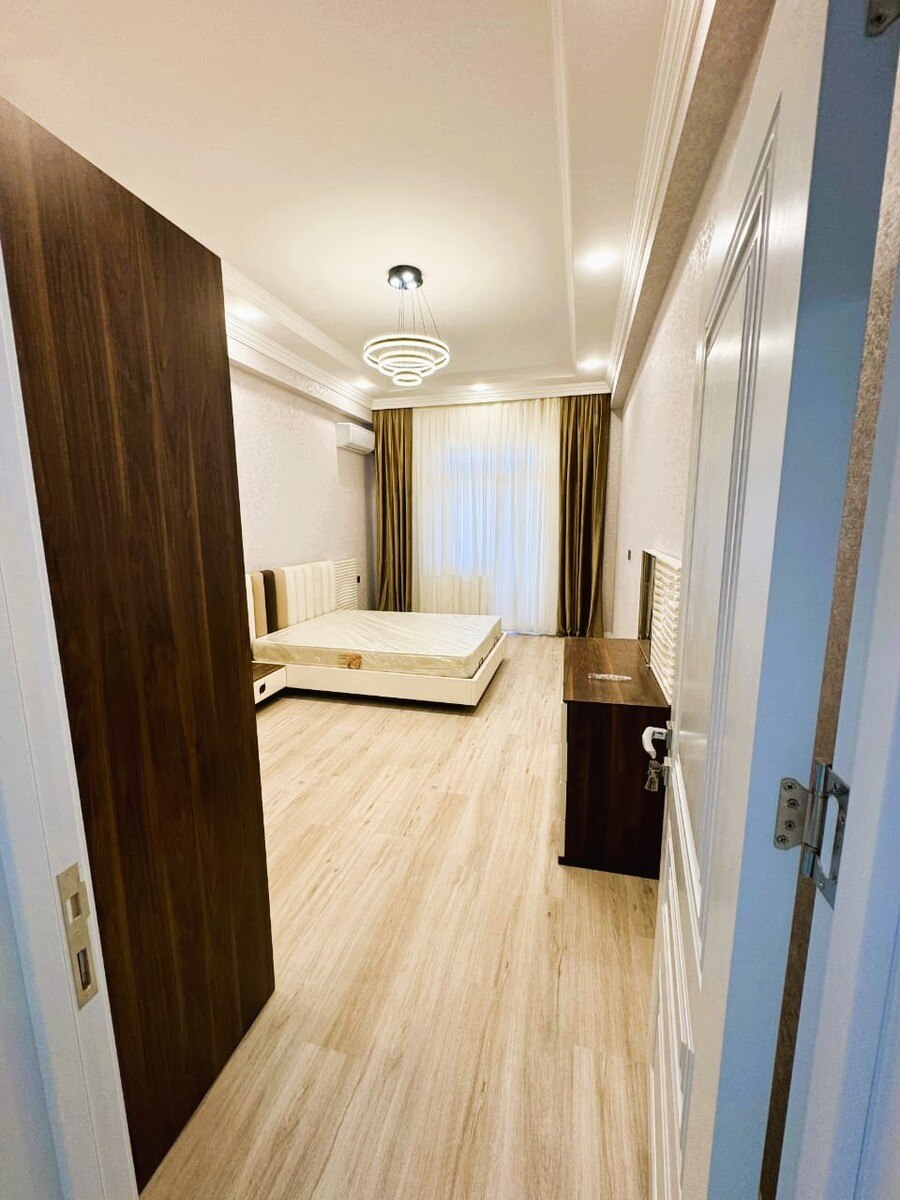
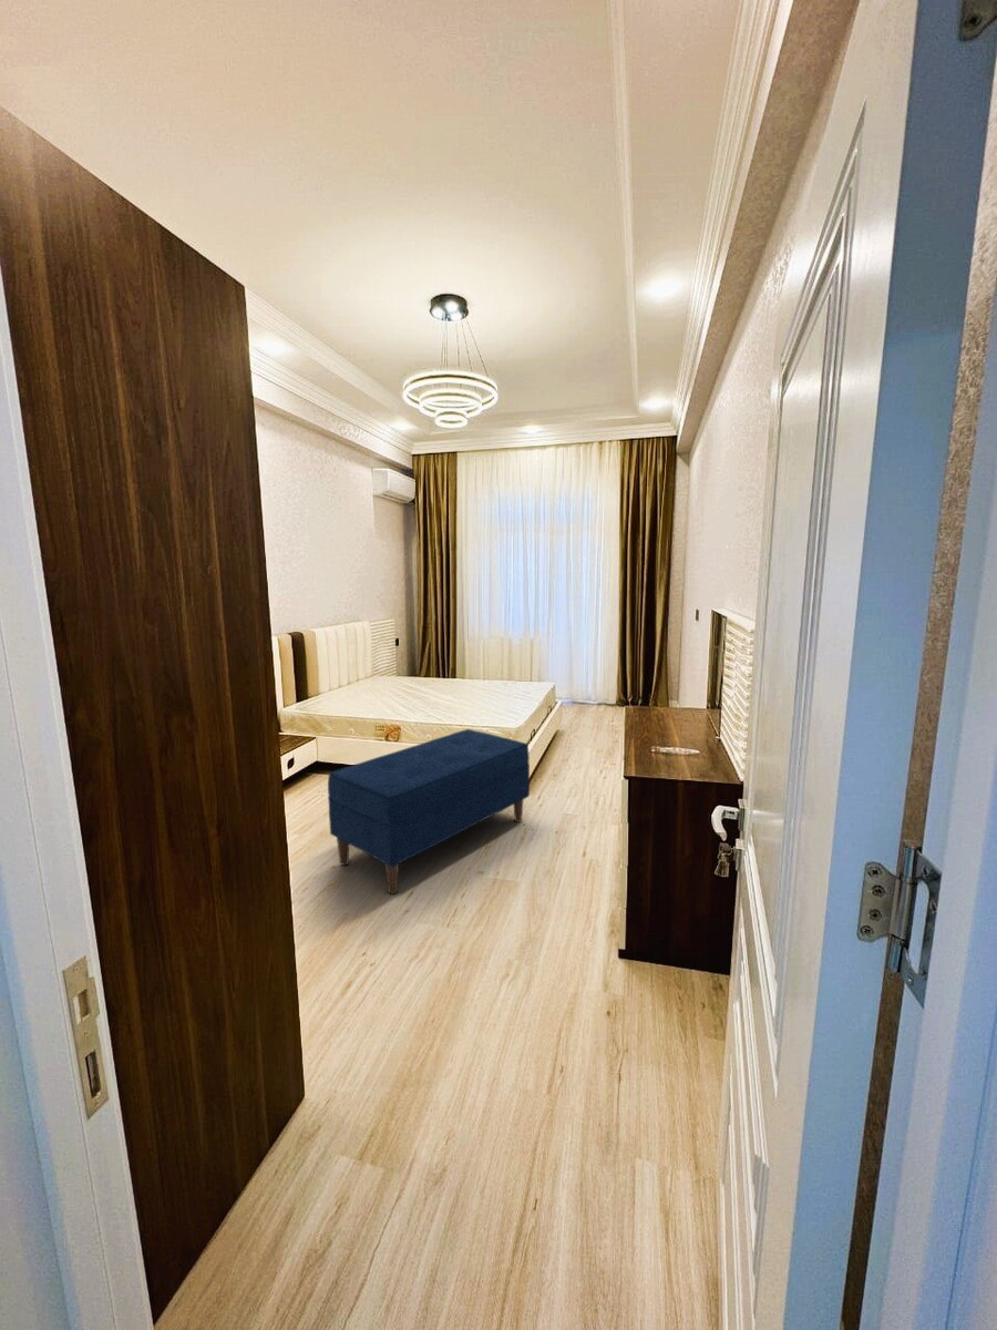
+ bench [327,728,531,894]
